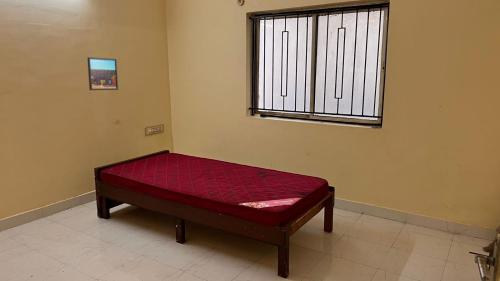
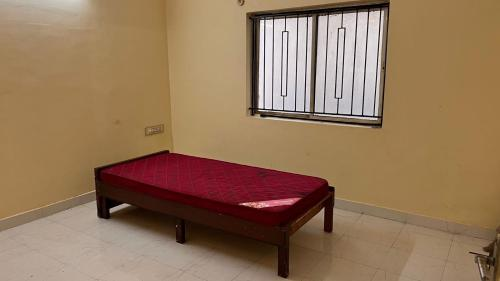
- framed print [87,56,119,91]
